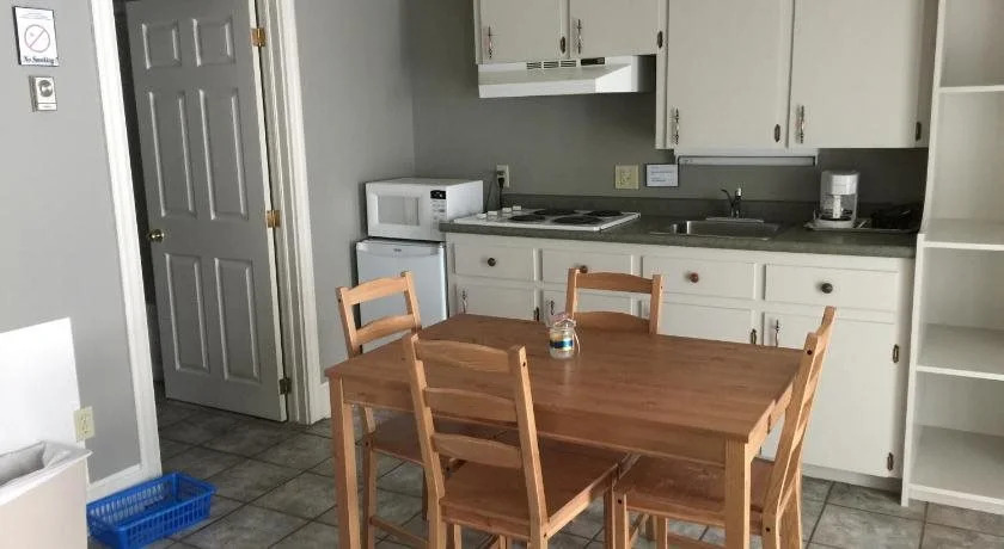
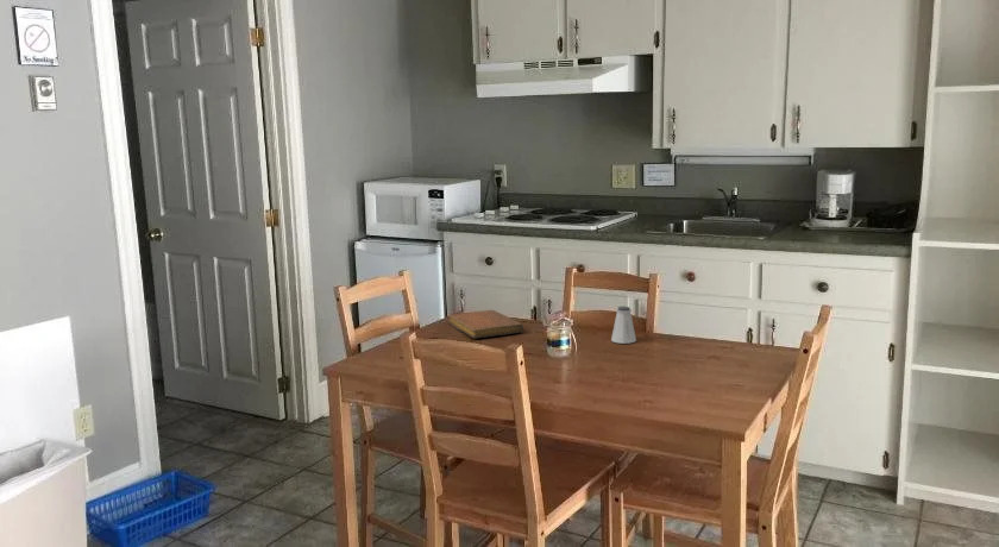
+ saltshaker [610,306,637,345]
+ notebook [446,309,524,339]
